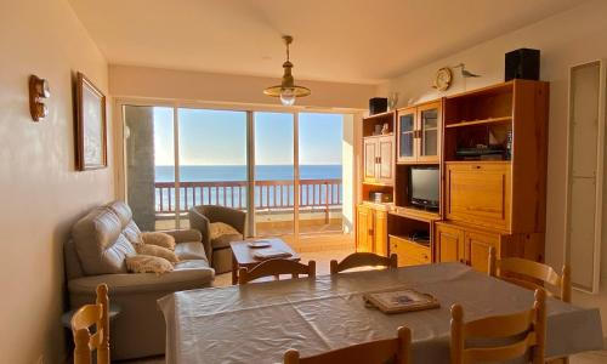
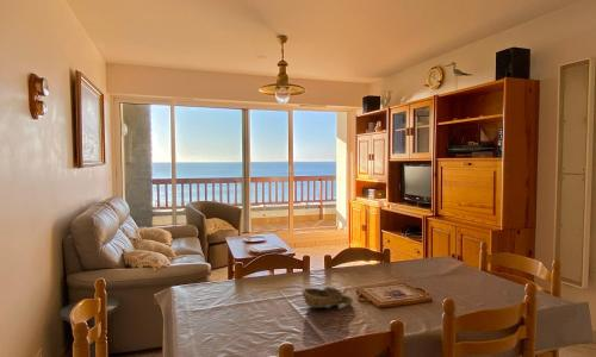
+ decorative bowl [300,286,354,309]
